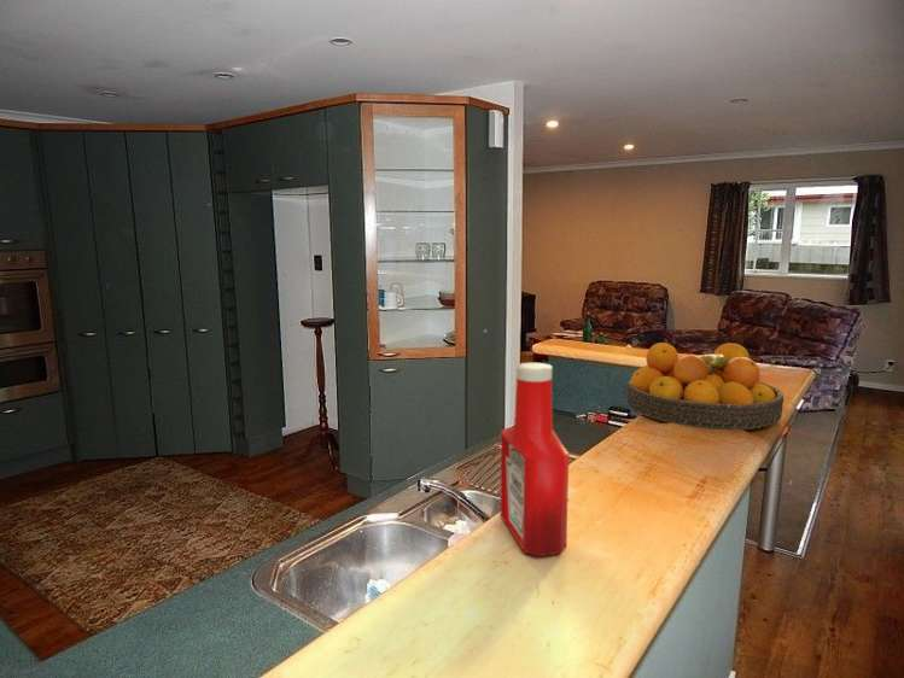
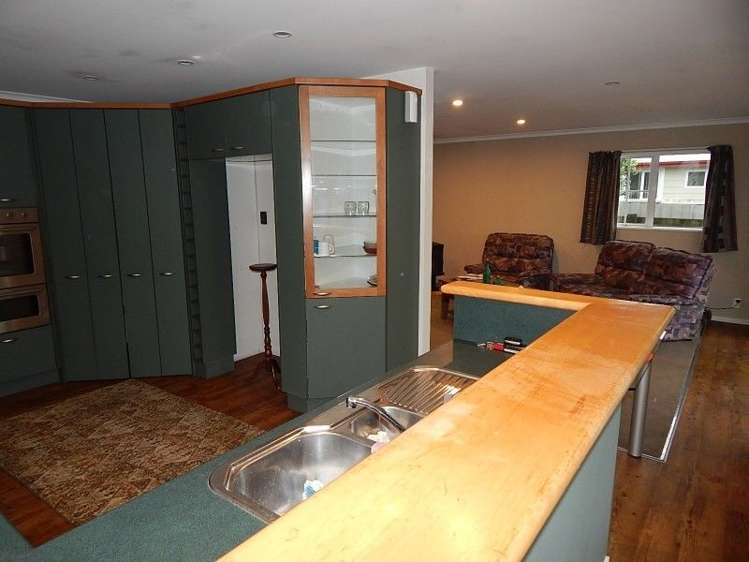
- fruit bowl [625,341,785,431]
- soap bottle [500,362,570,557]
